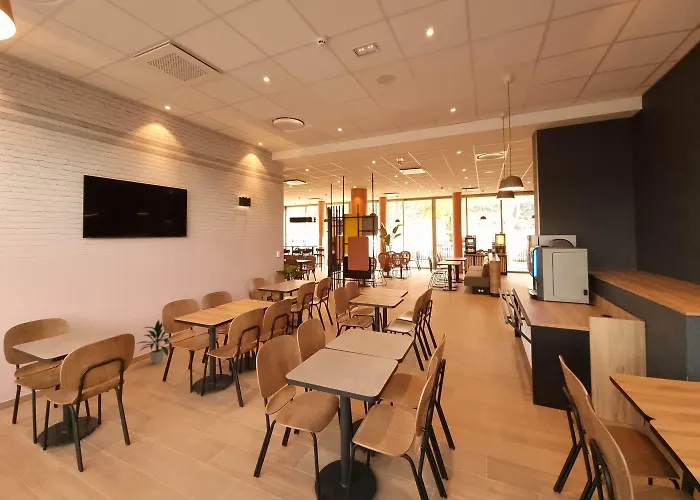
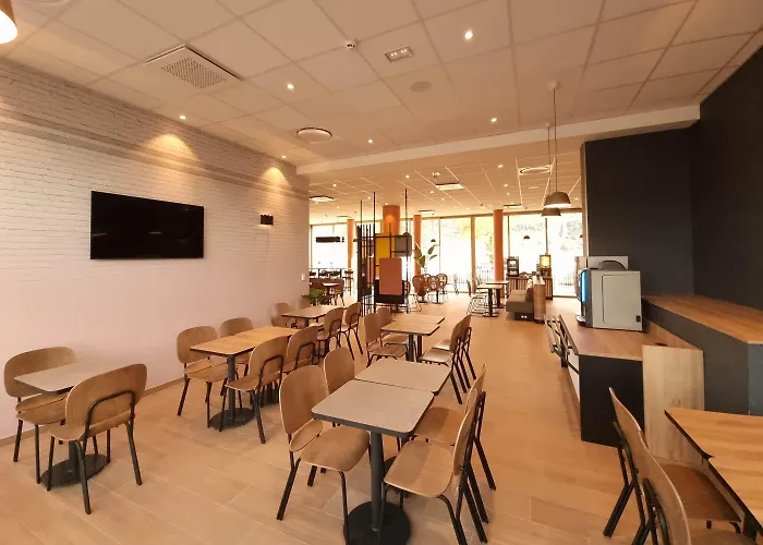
- indoor plant [136,319,170,365]
